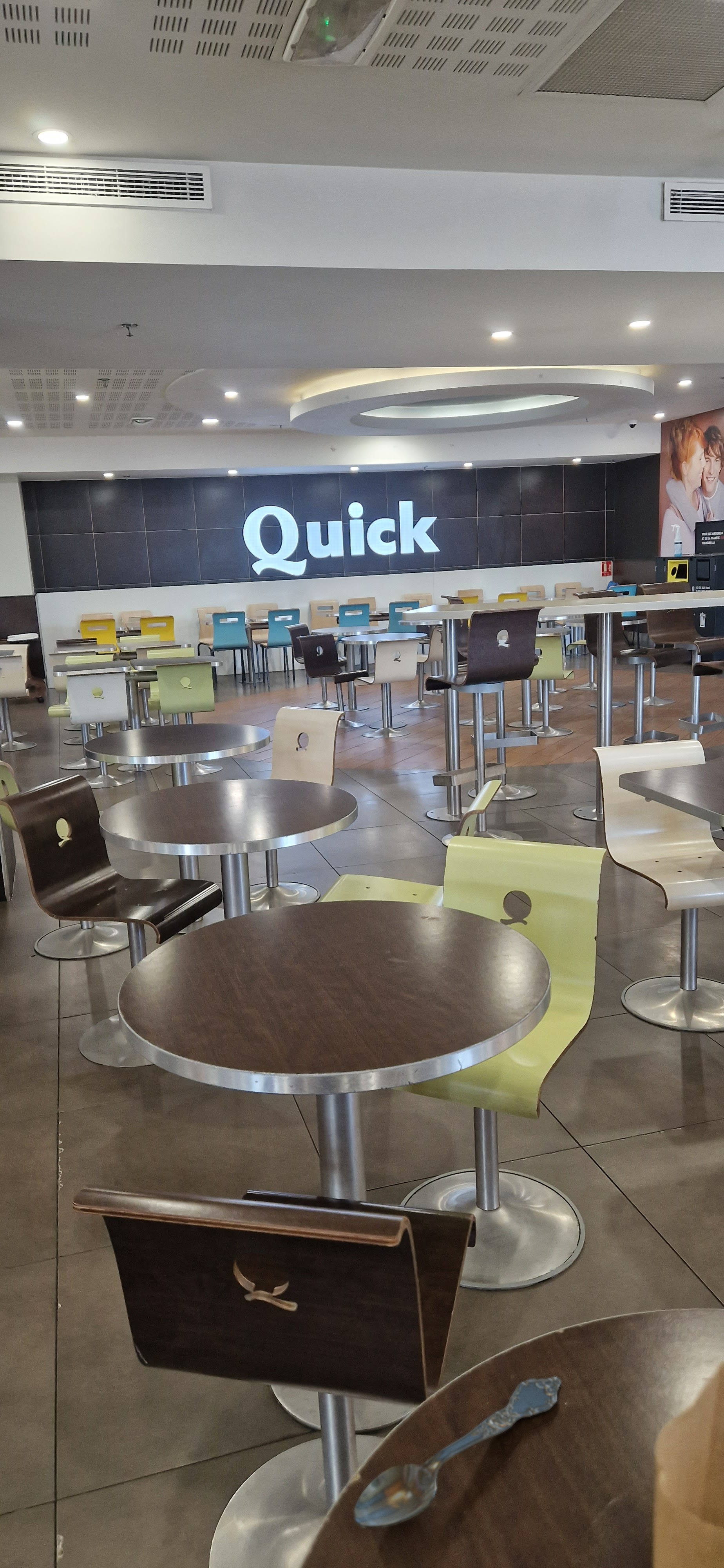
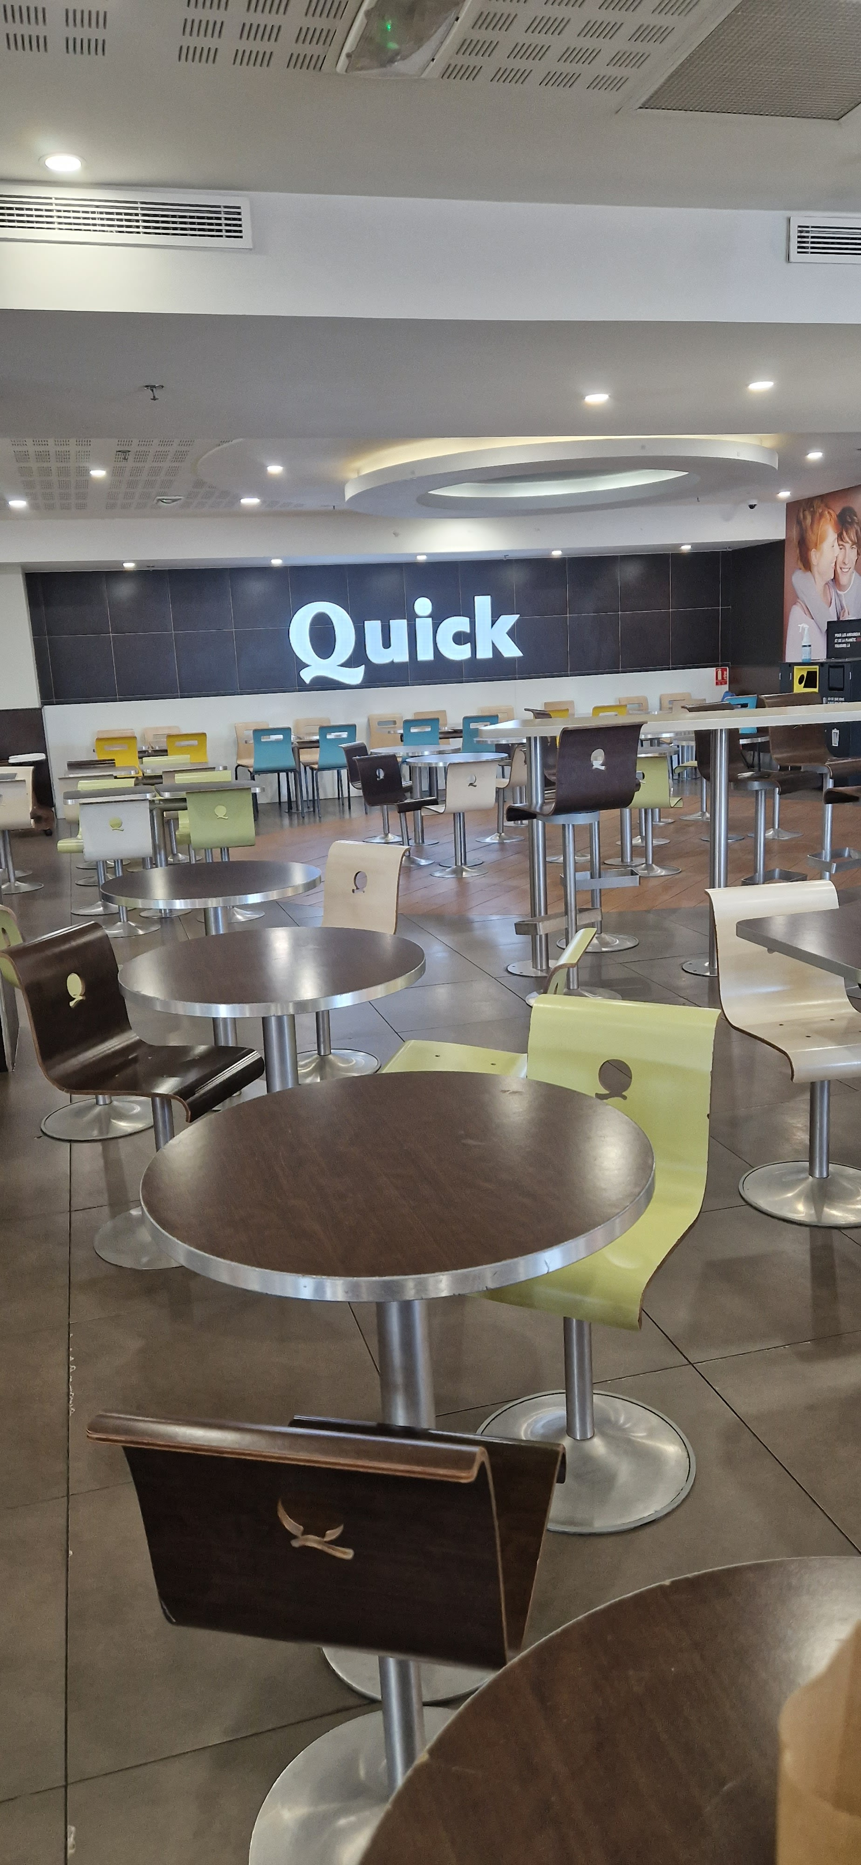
- spoon [353,1376,561,1530]
